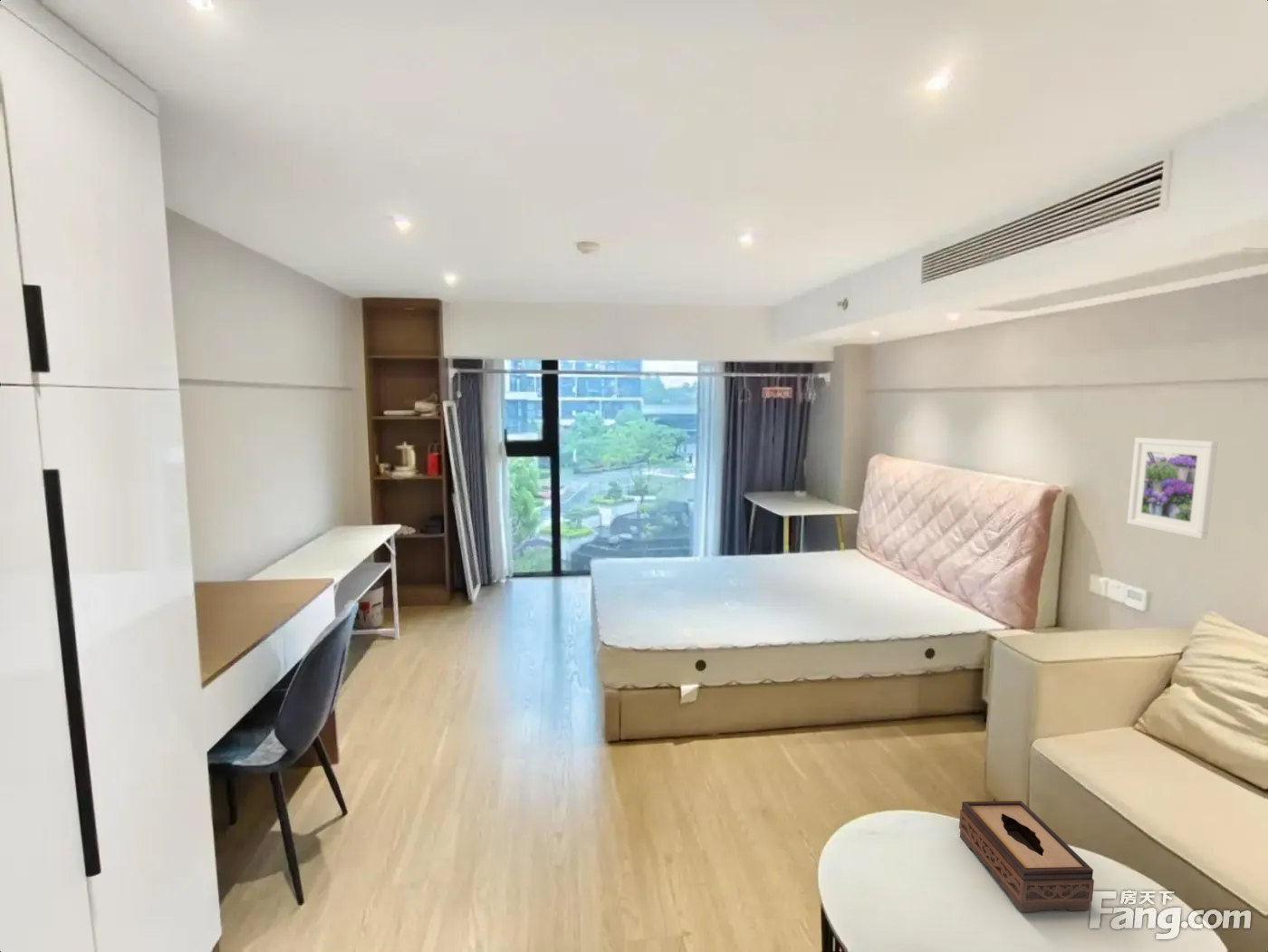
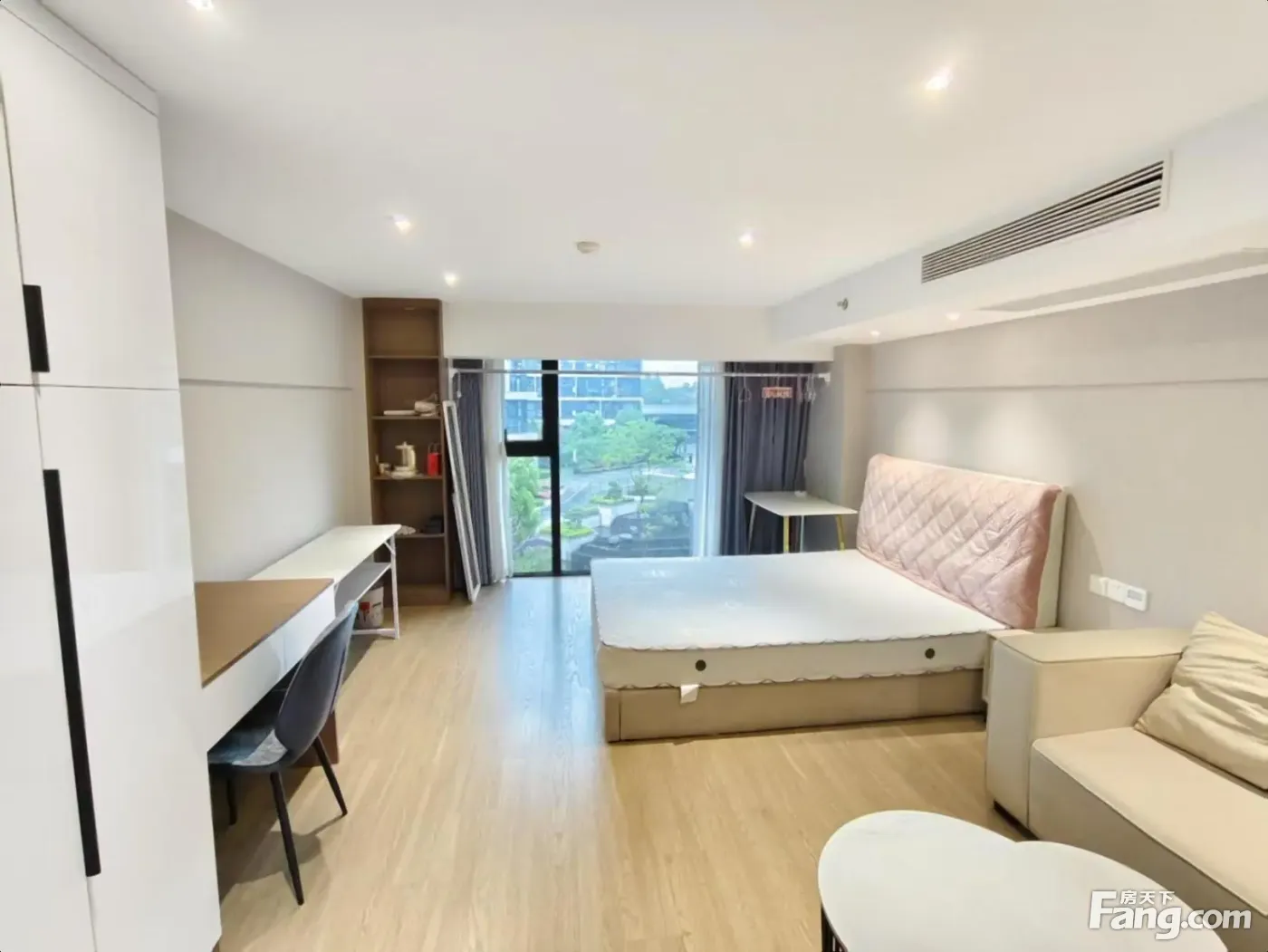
- tissue box [958,800,1095,913]
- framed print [1126,437,1218,540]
